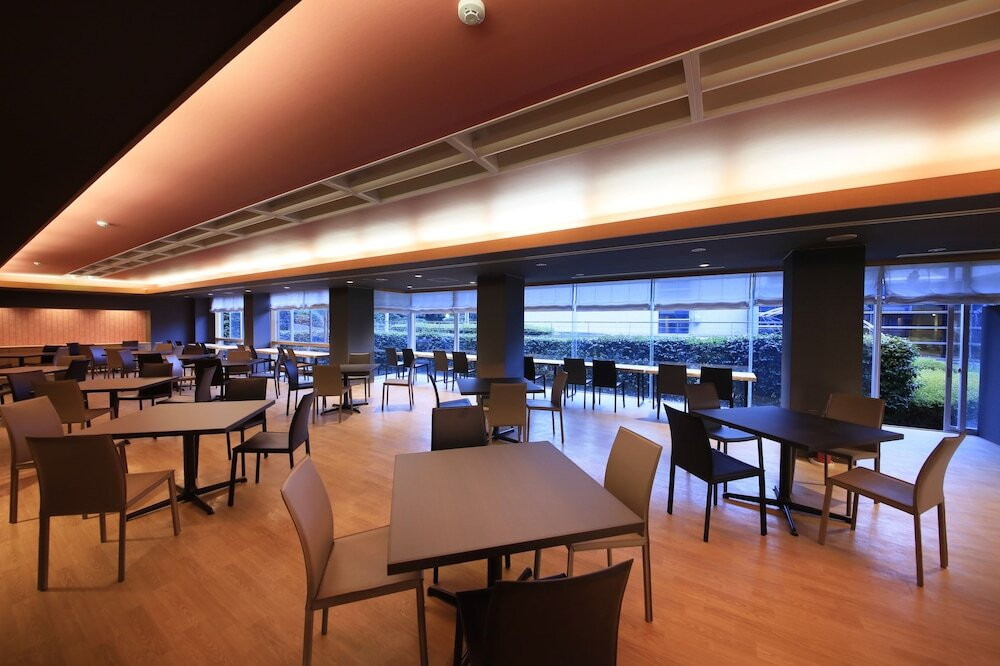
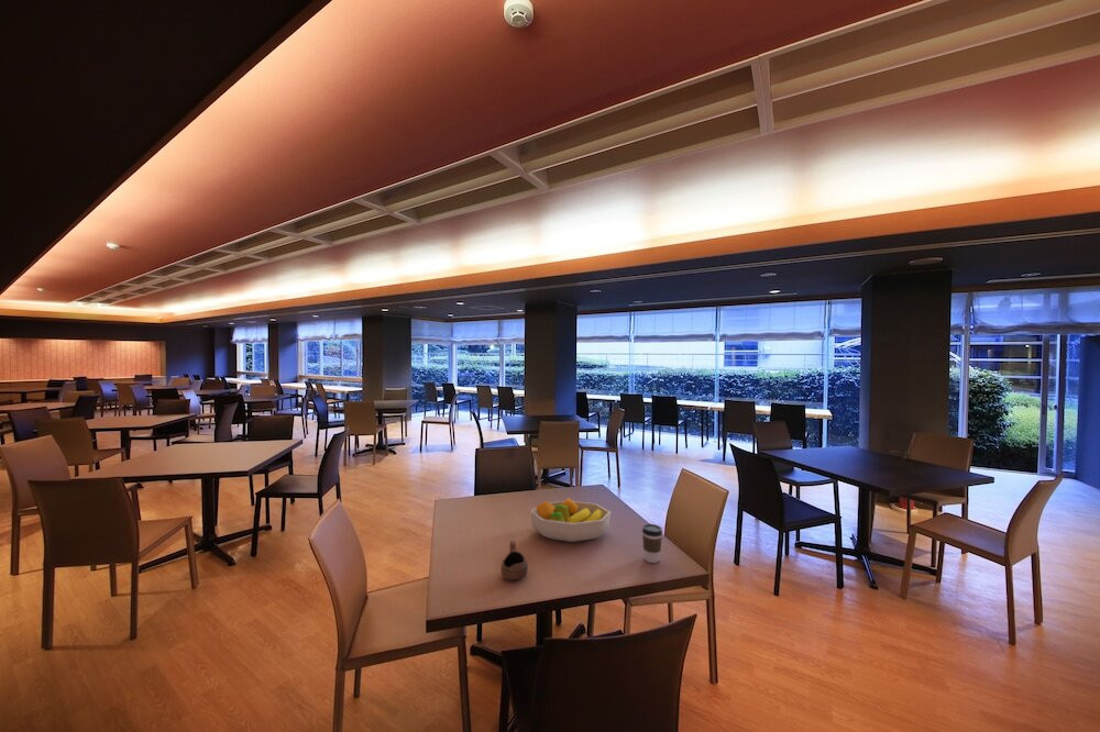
+ fruit bowl [529,497,612,543]
+ cup [499,540,529,581]
+ coffee cup [641,523,663,564]
